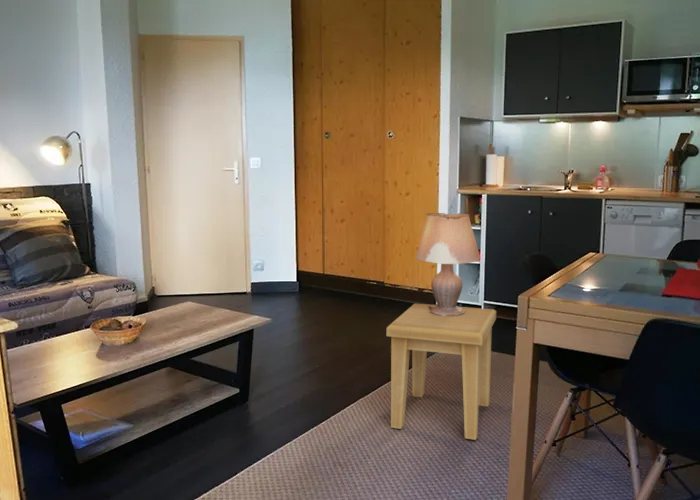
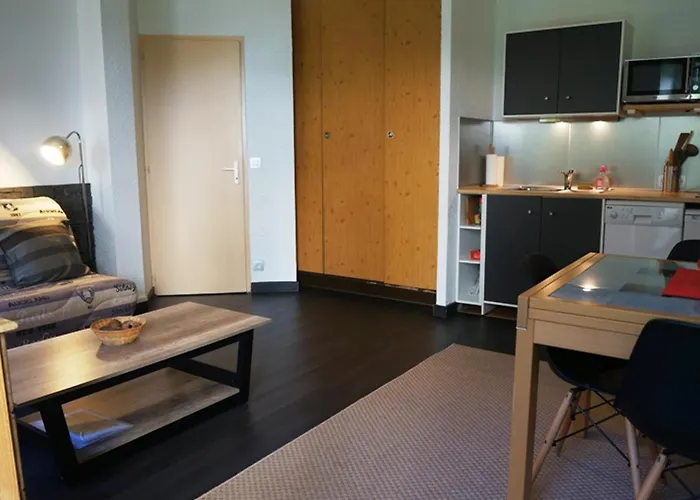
- side table [386,303,497,441]
- lamp [415,212,481,316]
